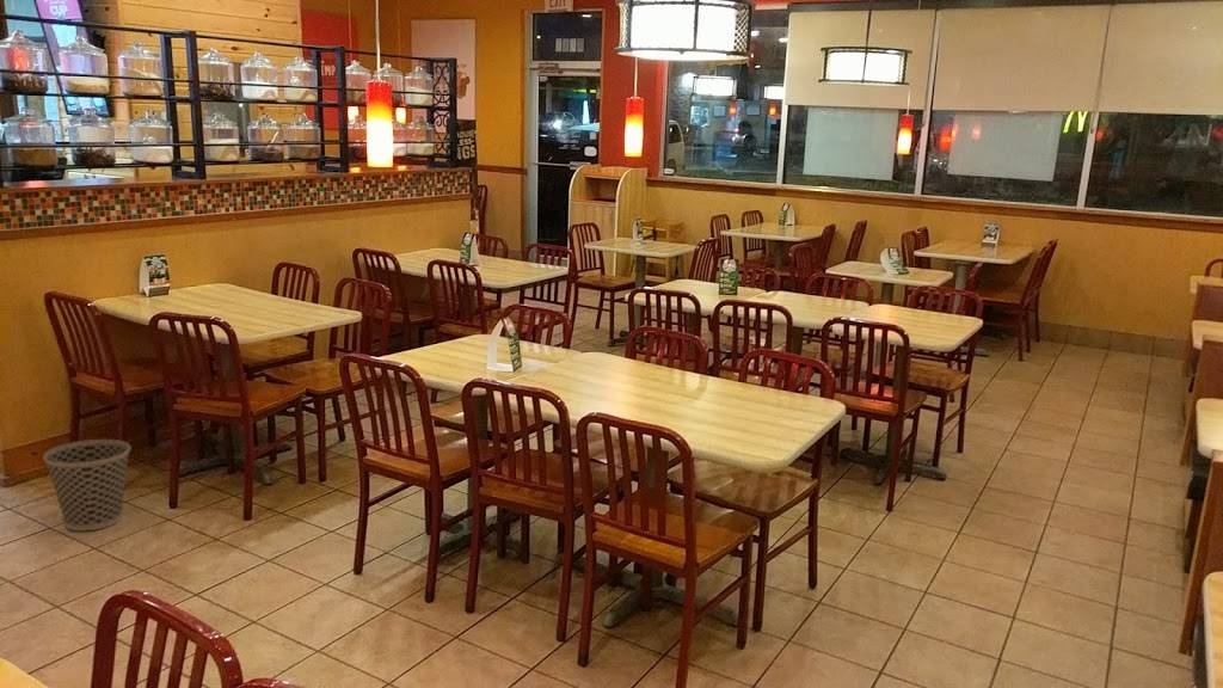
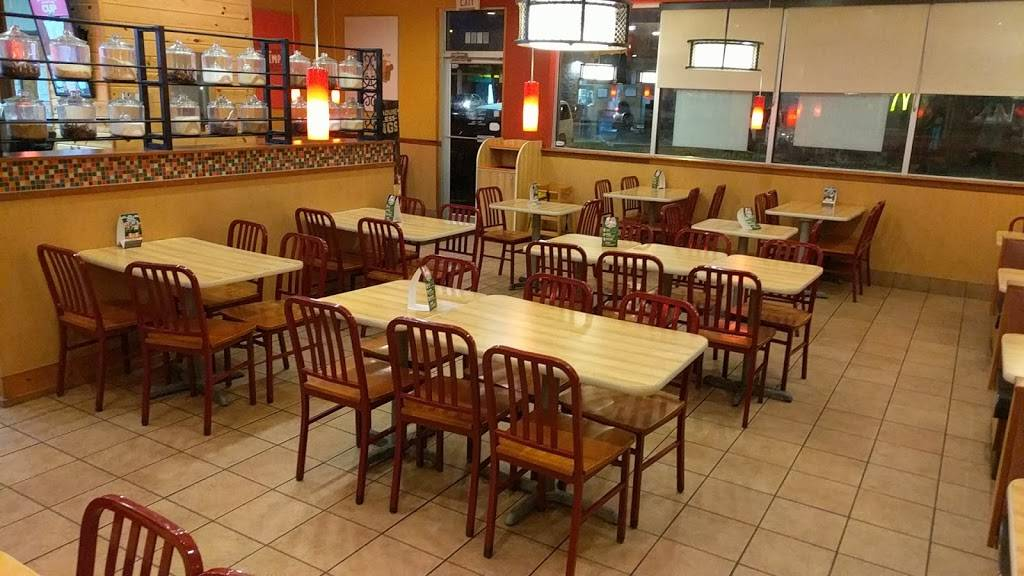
- wastebasket [42,438,131,532]
